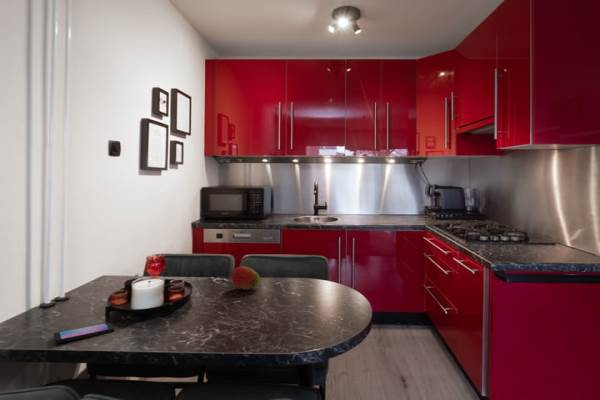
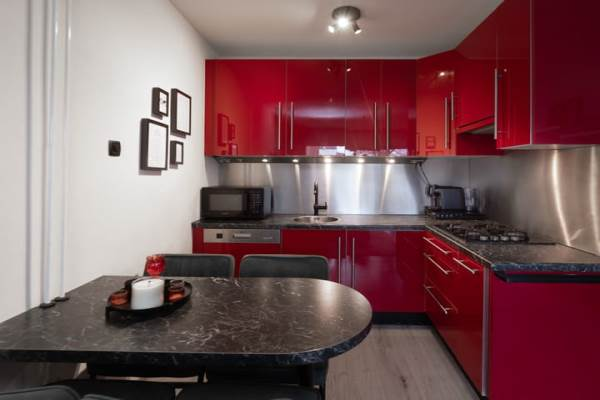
- smartphone [53,322,115,345]
- fruit [230,265,261,291]
